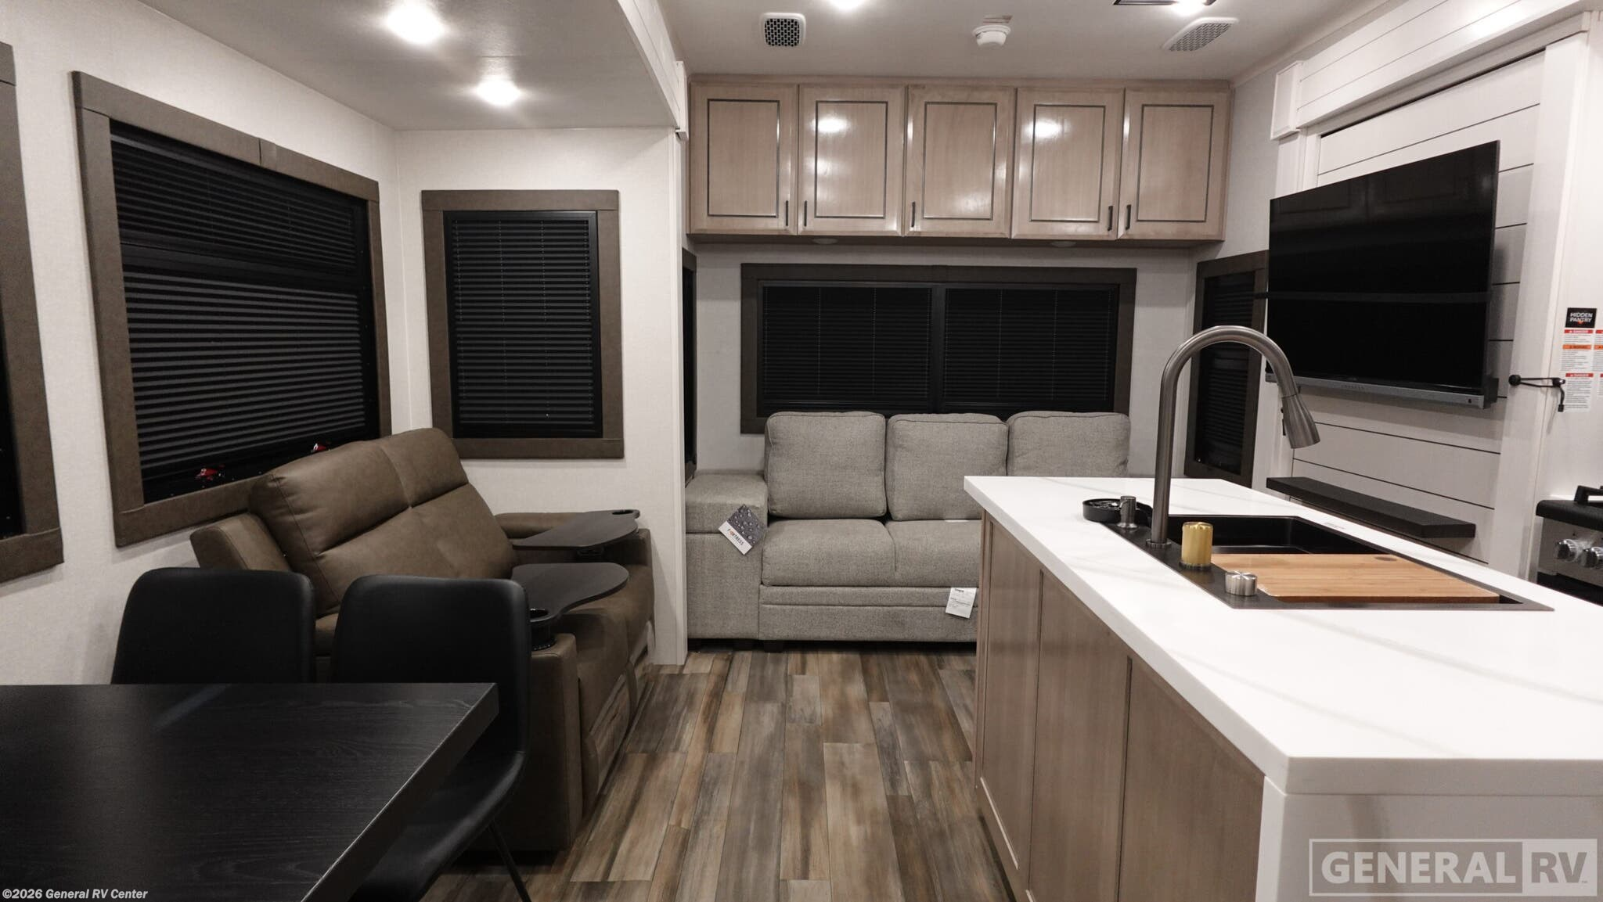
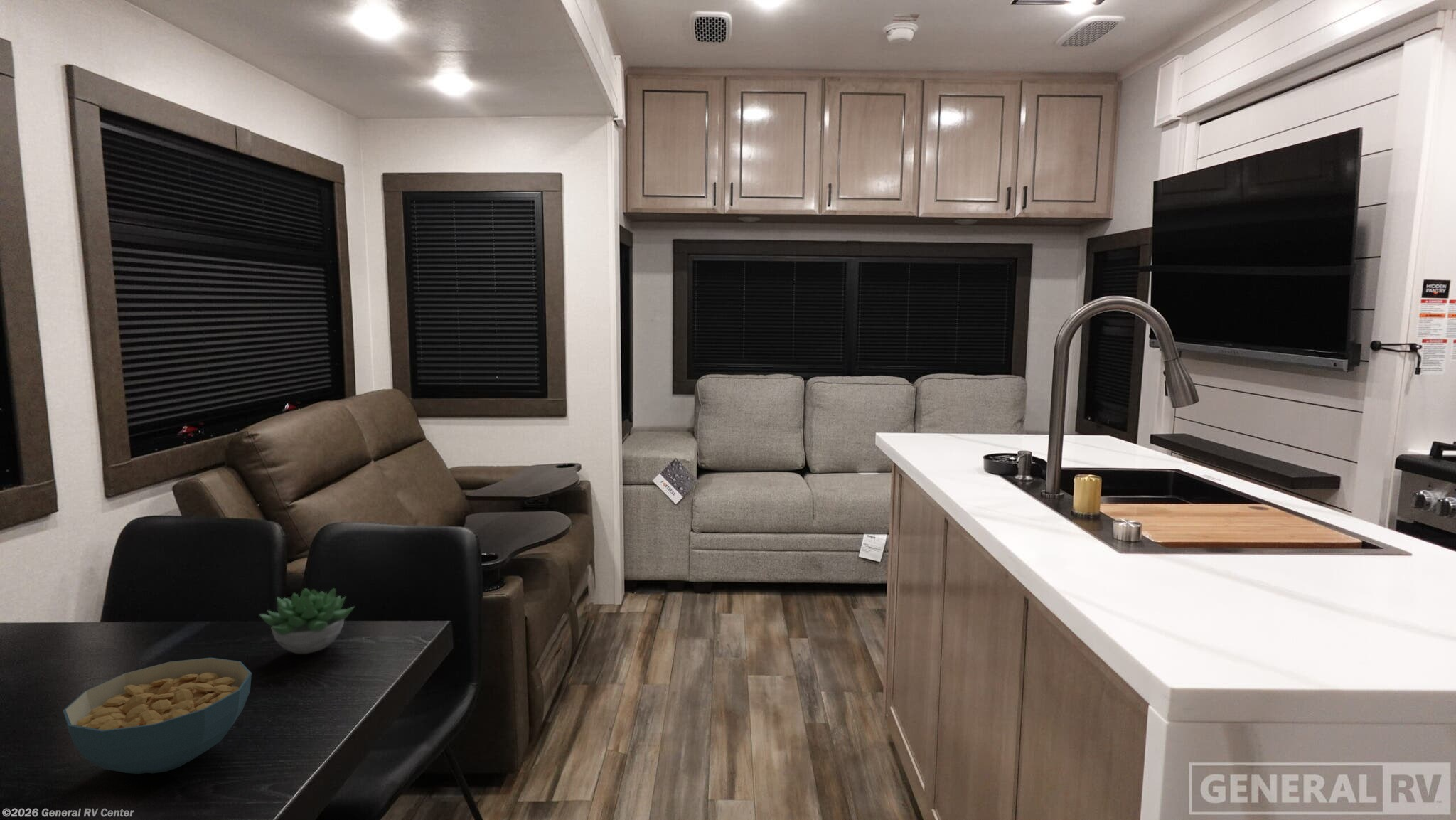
+ cereal bowl [63,657,252,774]
+ succulent plant [259,587,355,654]
